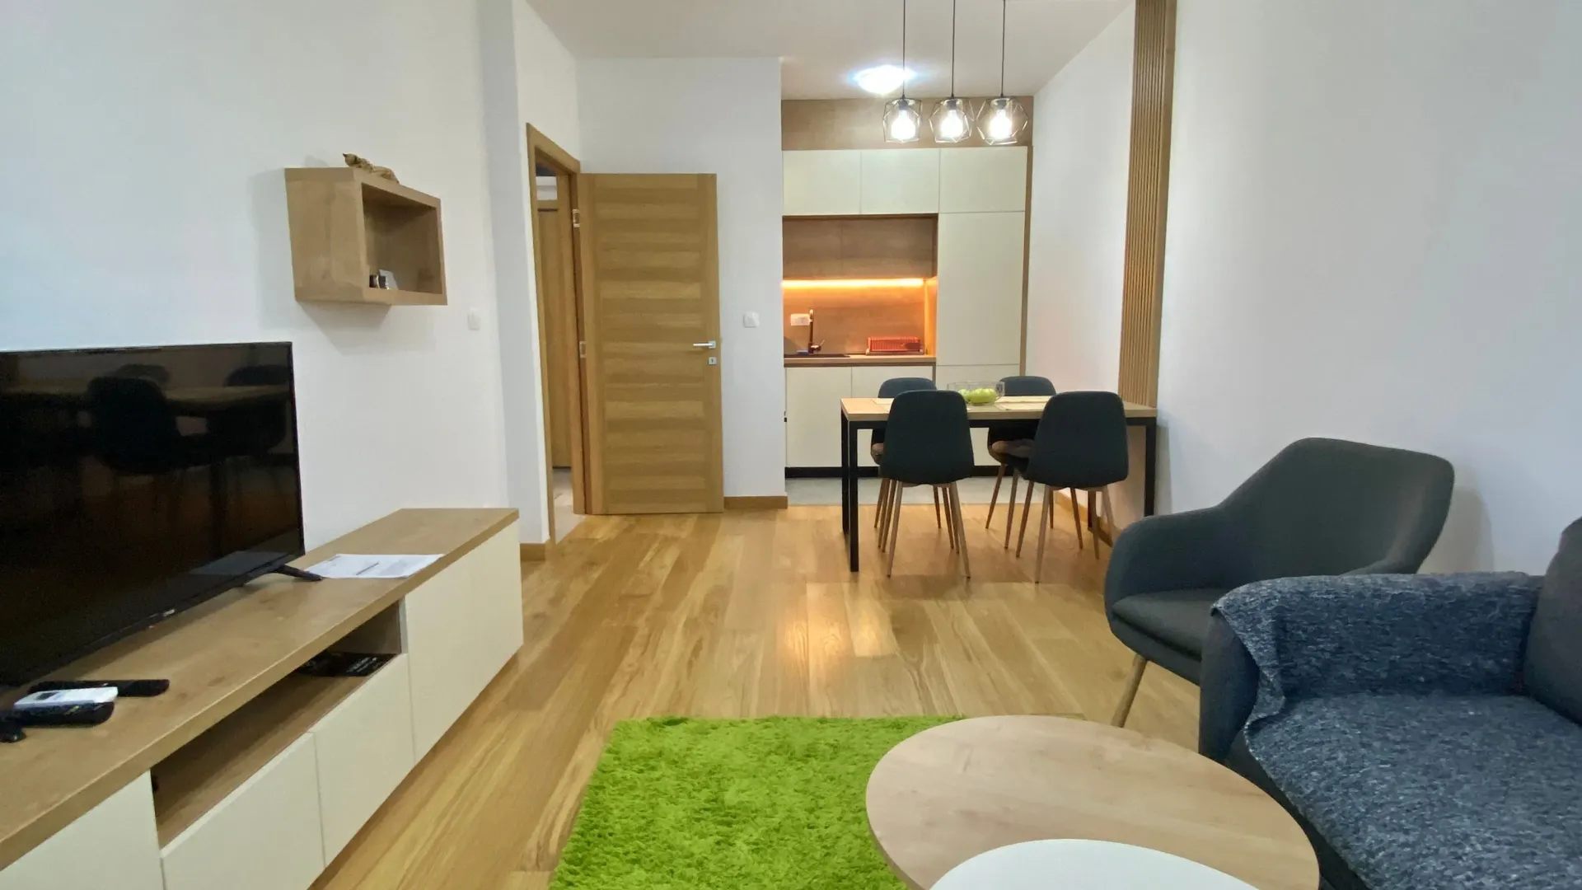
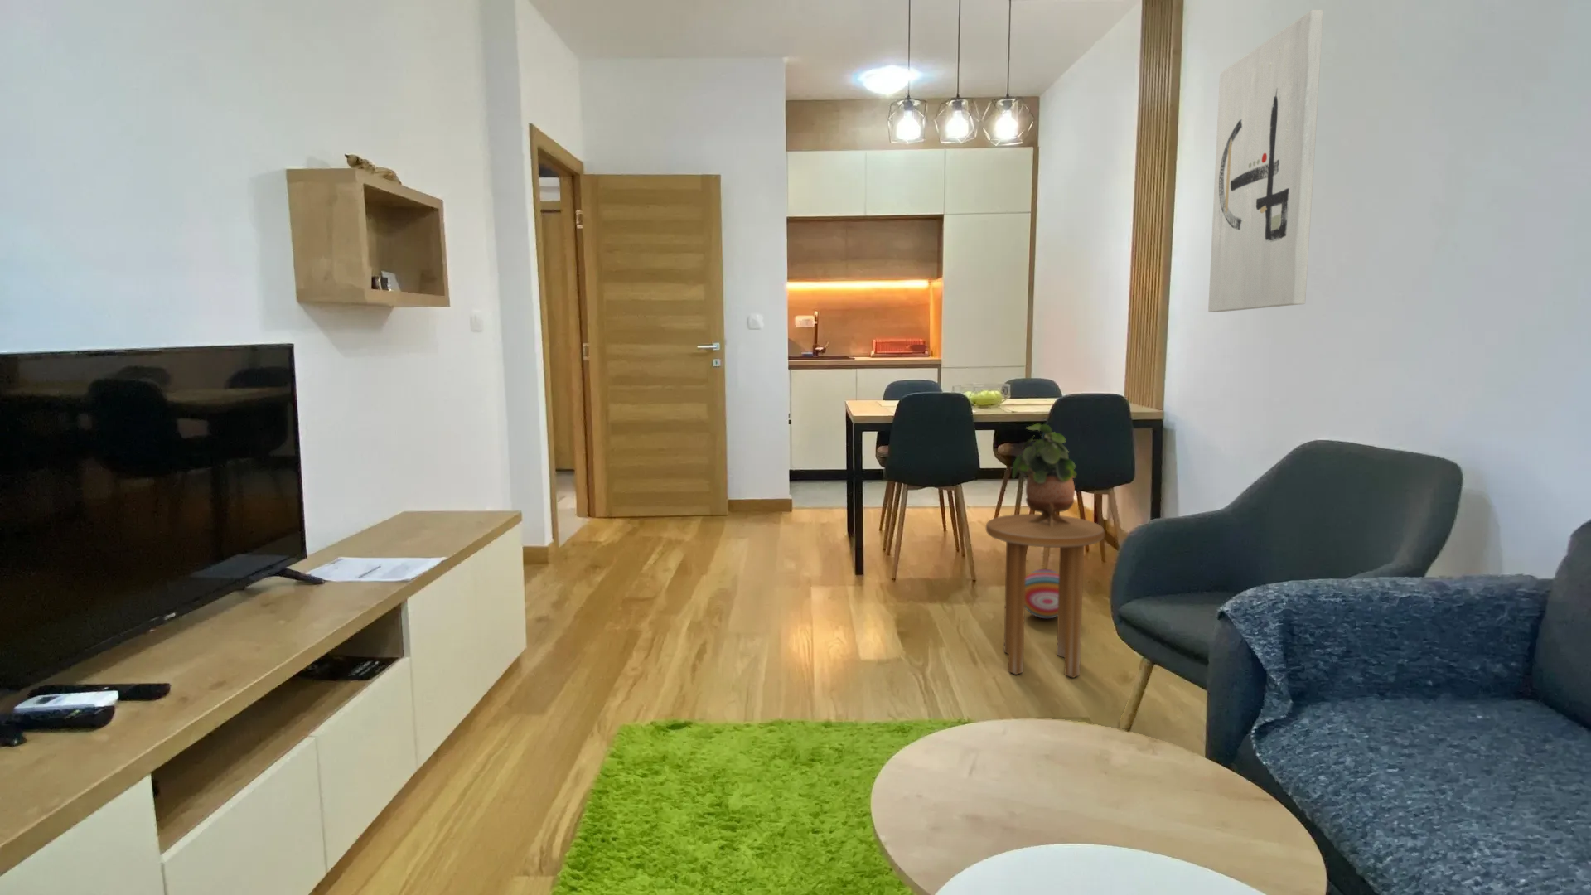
+ potted plant [1012,423,1077,527]
+ decorative ball [1025,568,1059,619]
+ side table [986,513,1106,679]
+ wall art [1207,9,1324,314]
